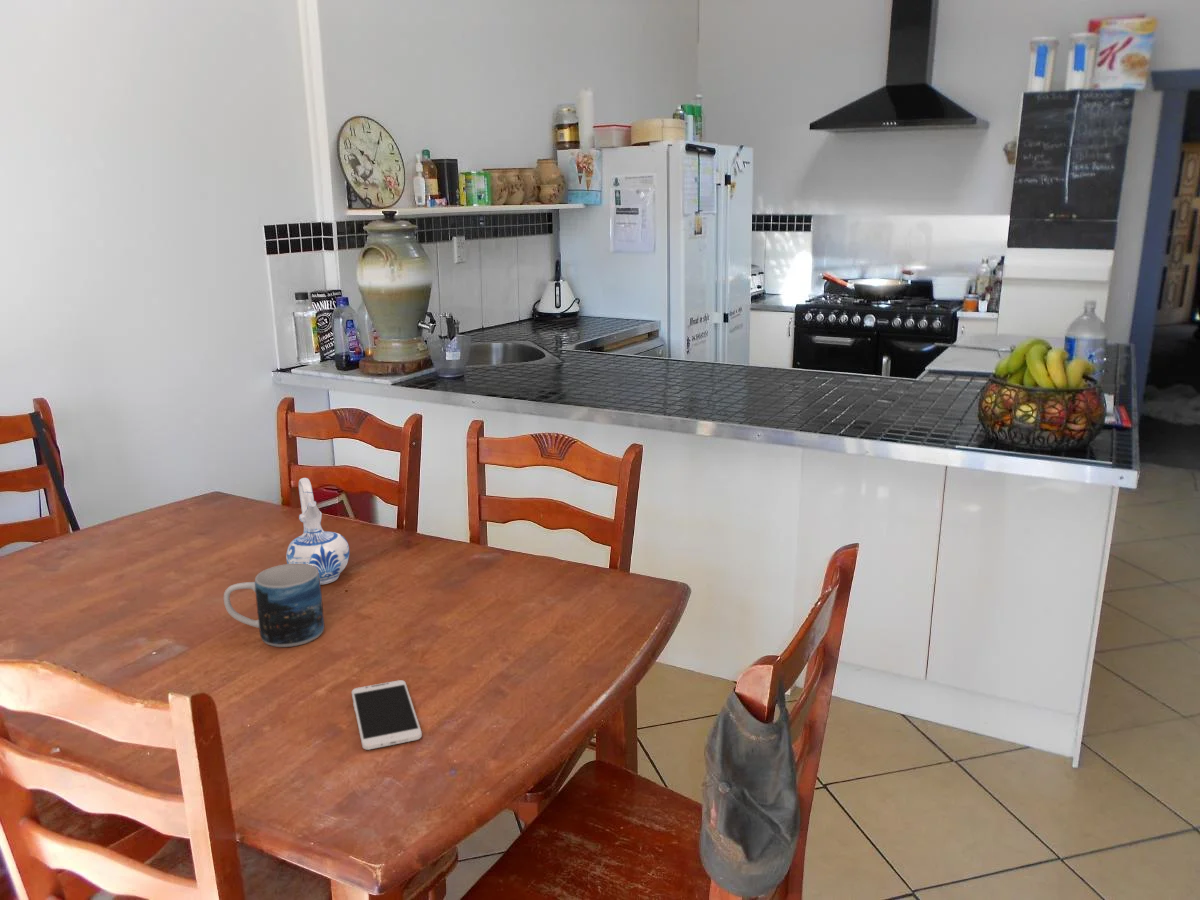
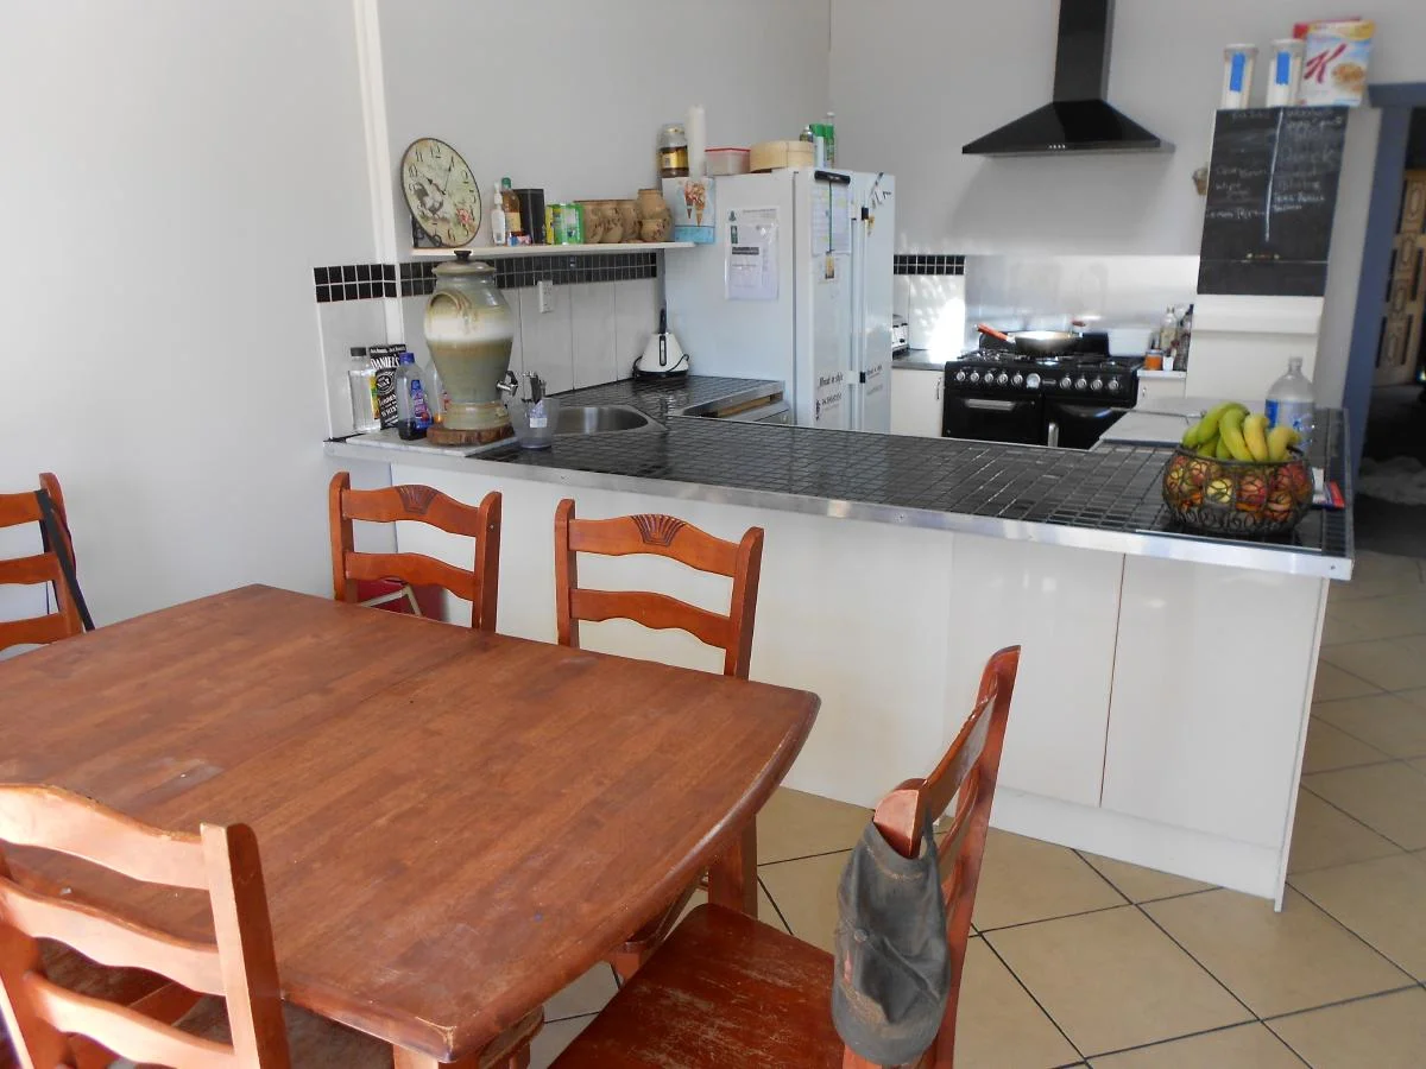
- smartphone [351,679,423,751]
- ceramic pitcher [285,477,350,586]
- mug [223,563,325,648]
